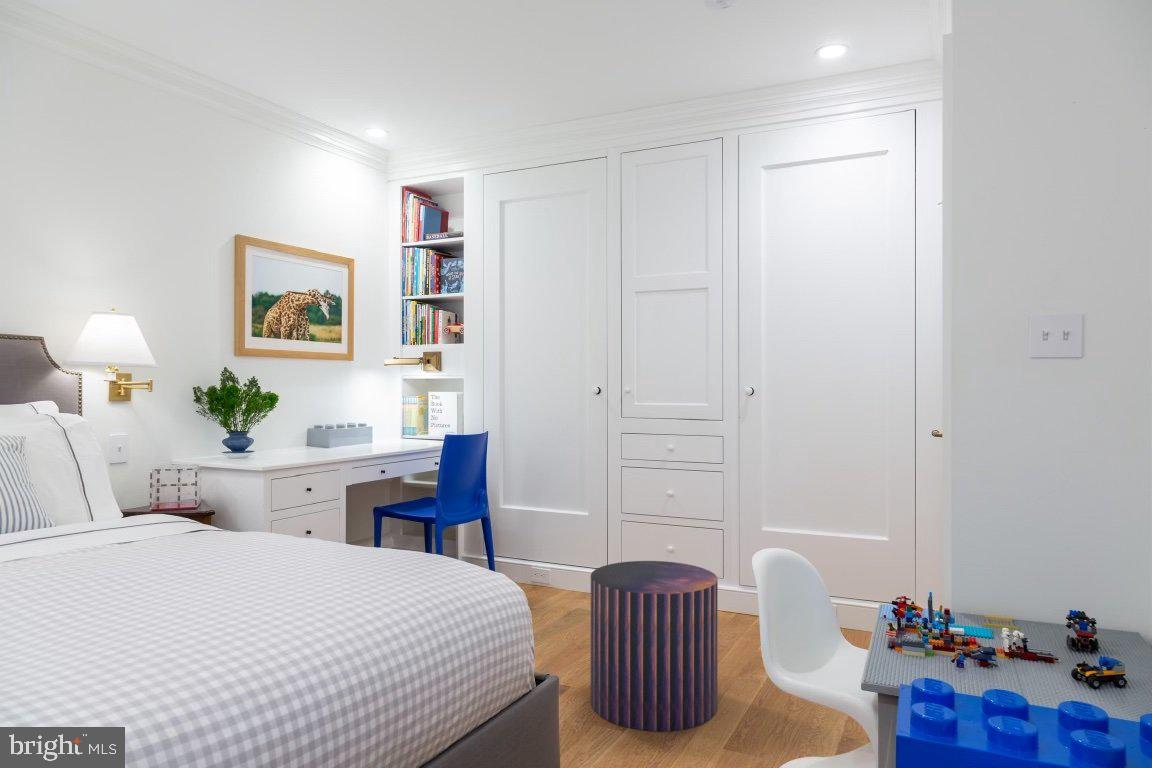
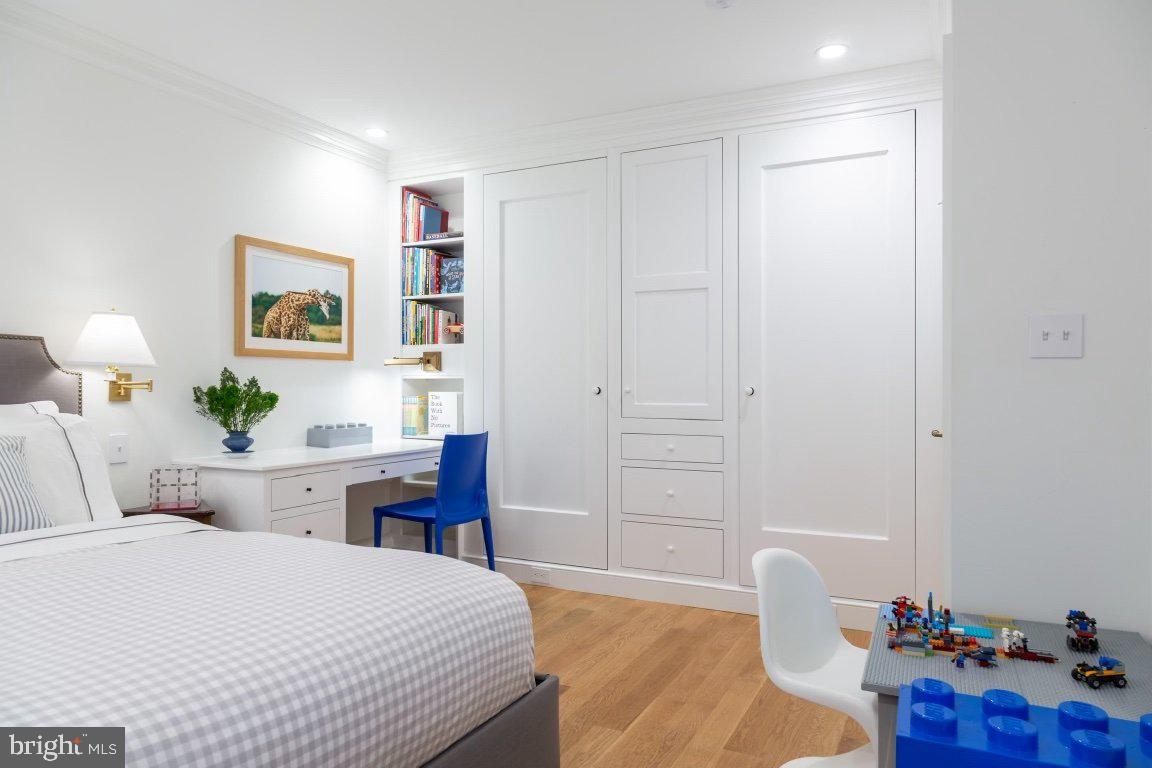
- stool [590,560,719,732]
